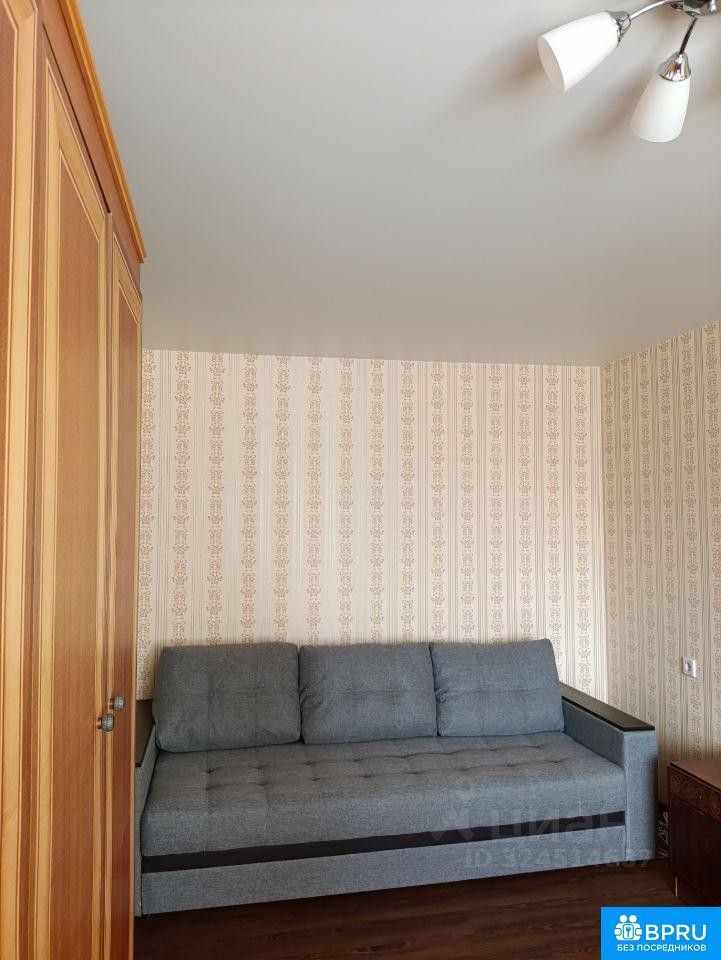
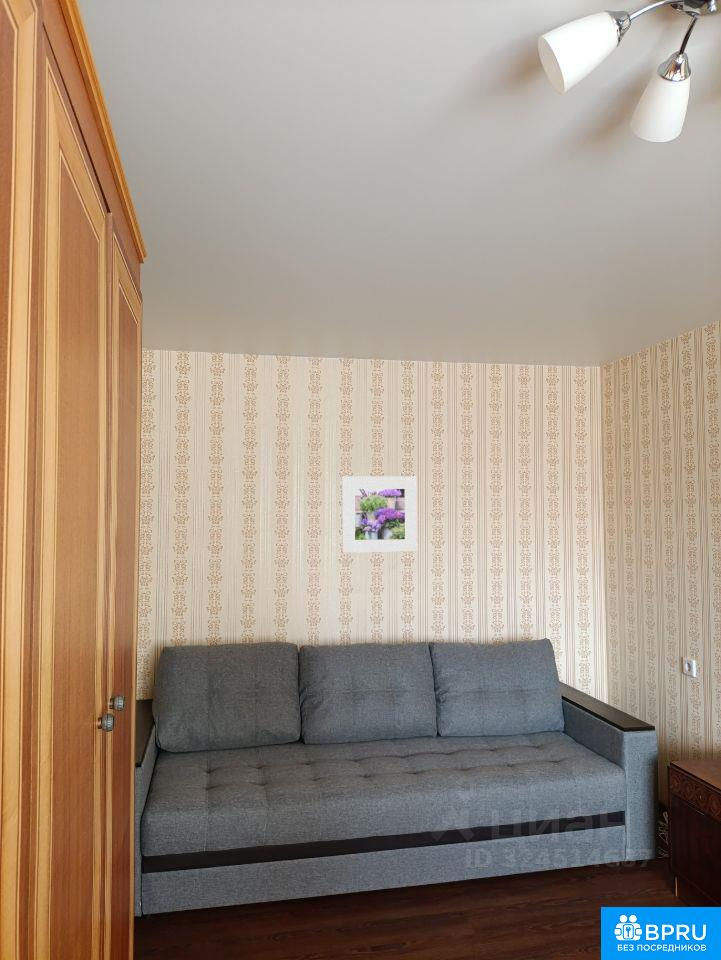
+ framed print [341,475,418,554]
